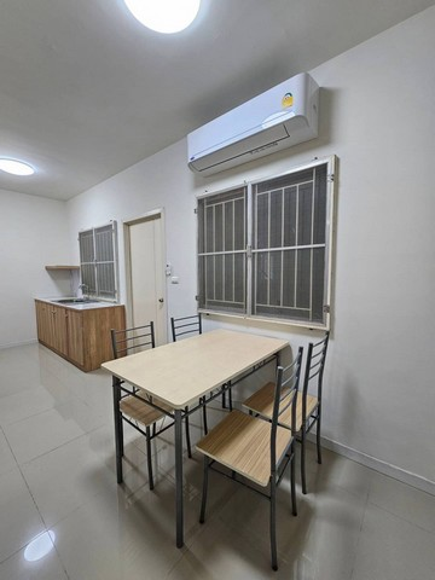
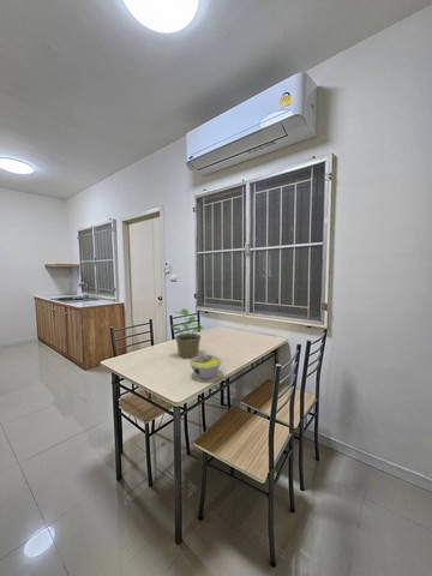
+ potted plant [168,307,205,359]
+ bowl [188,353,223,380]
